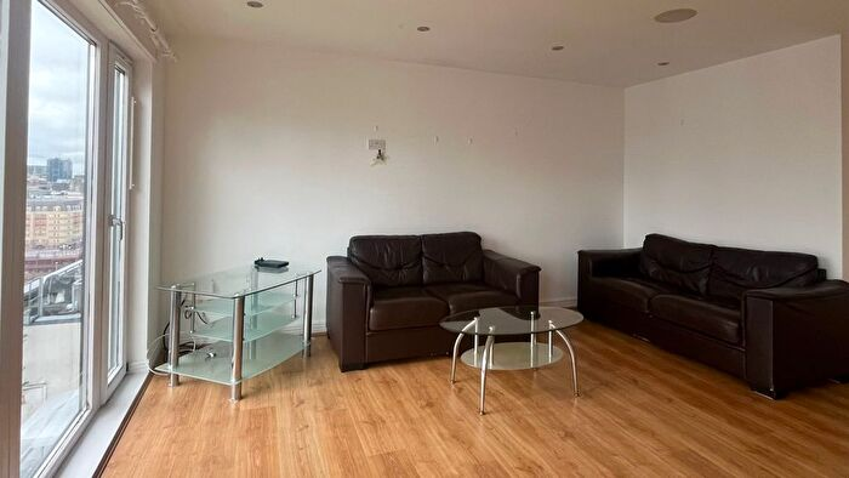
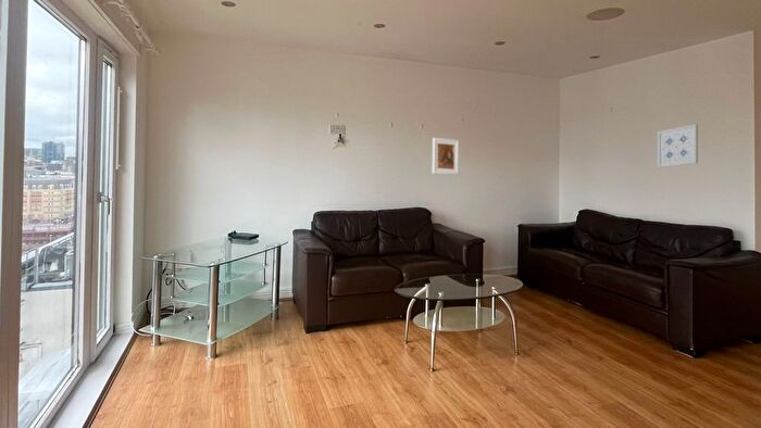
+ wall art [657,123,699,168]
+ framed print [432,137,460,176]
